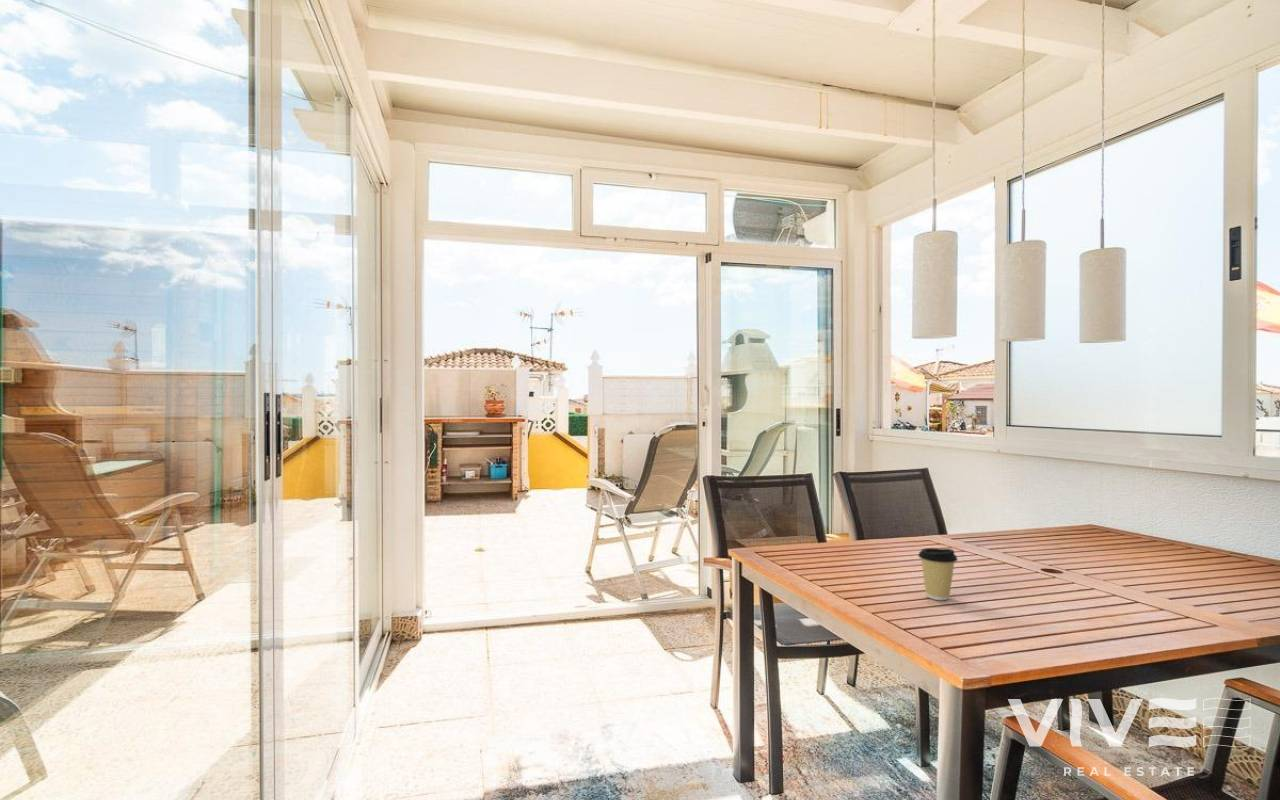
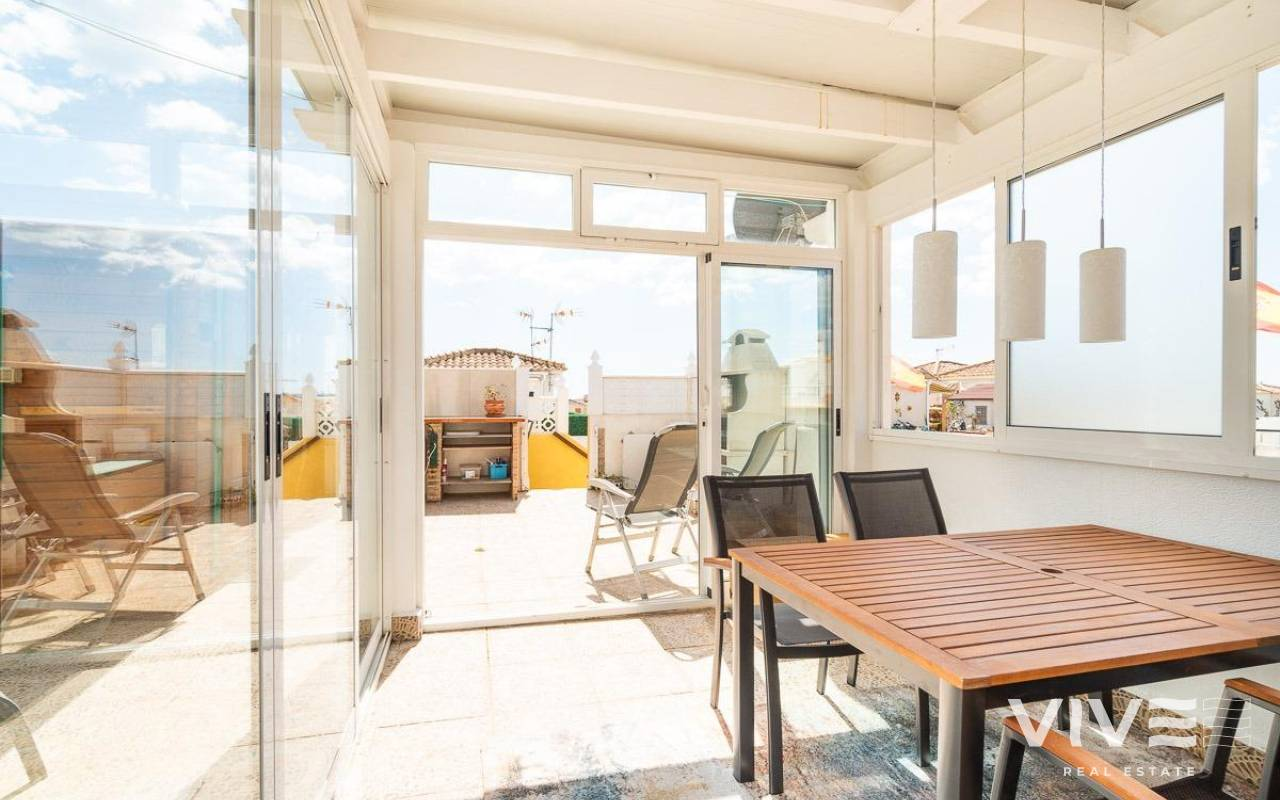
- coffee cup [917,547,959,601]
